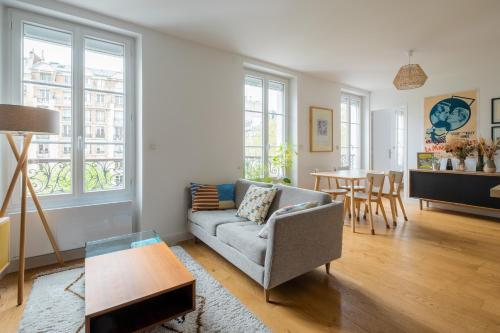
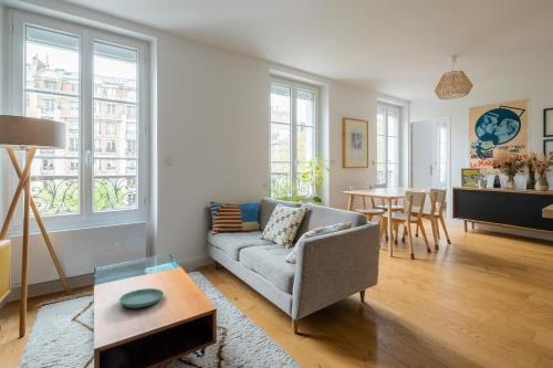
+ saucer [118,287,165,308]
